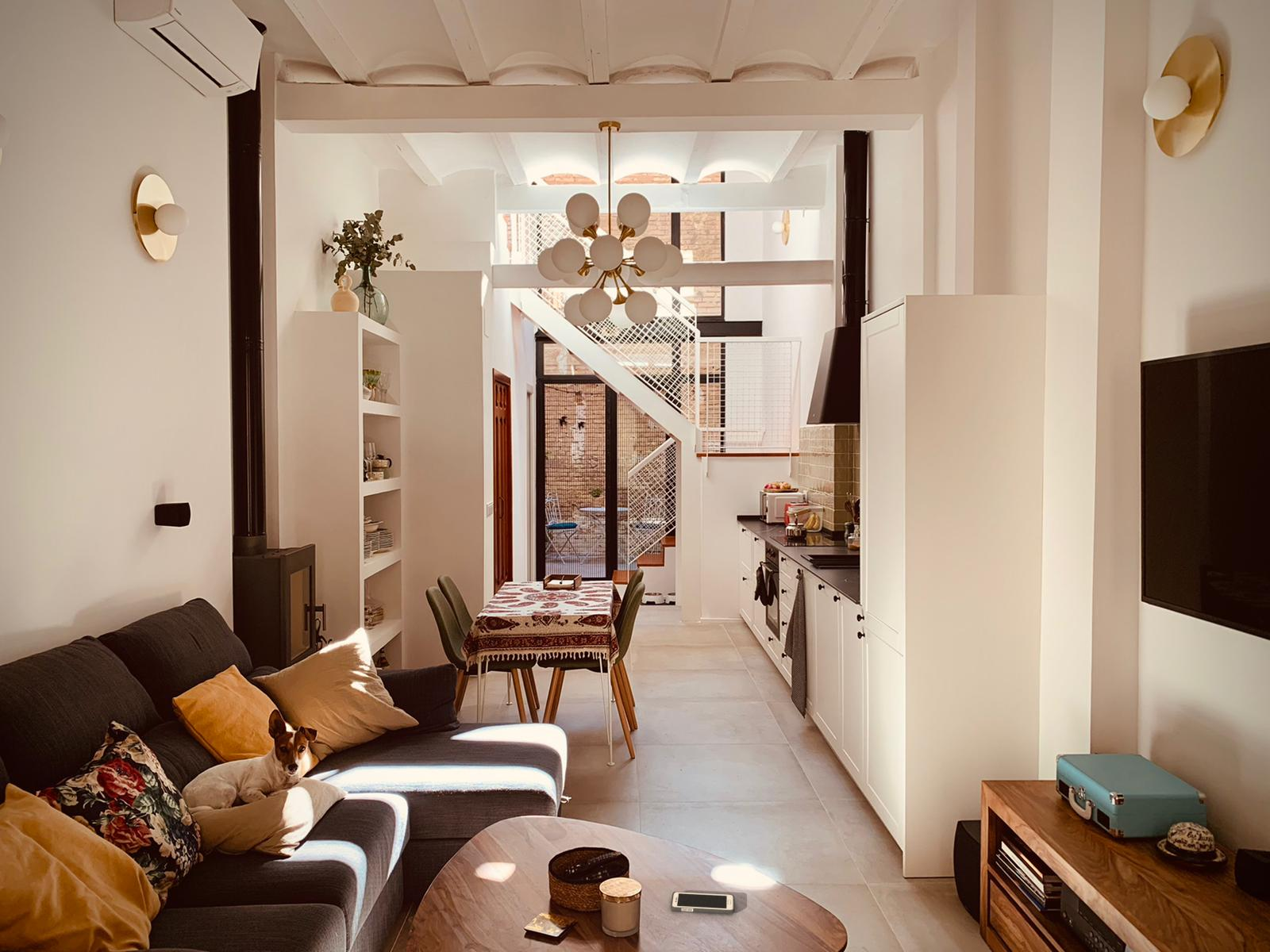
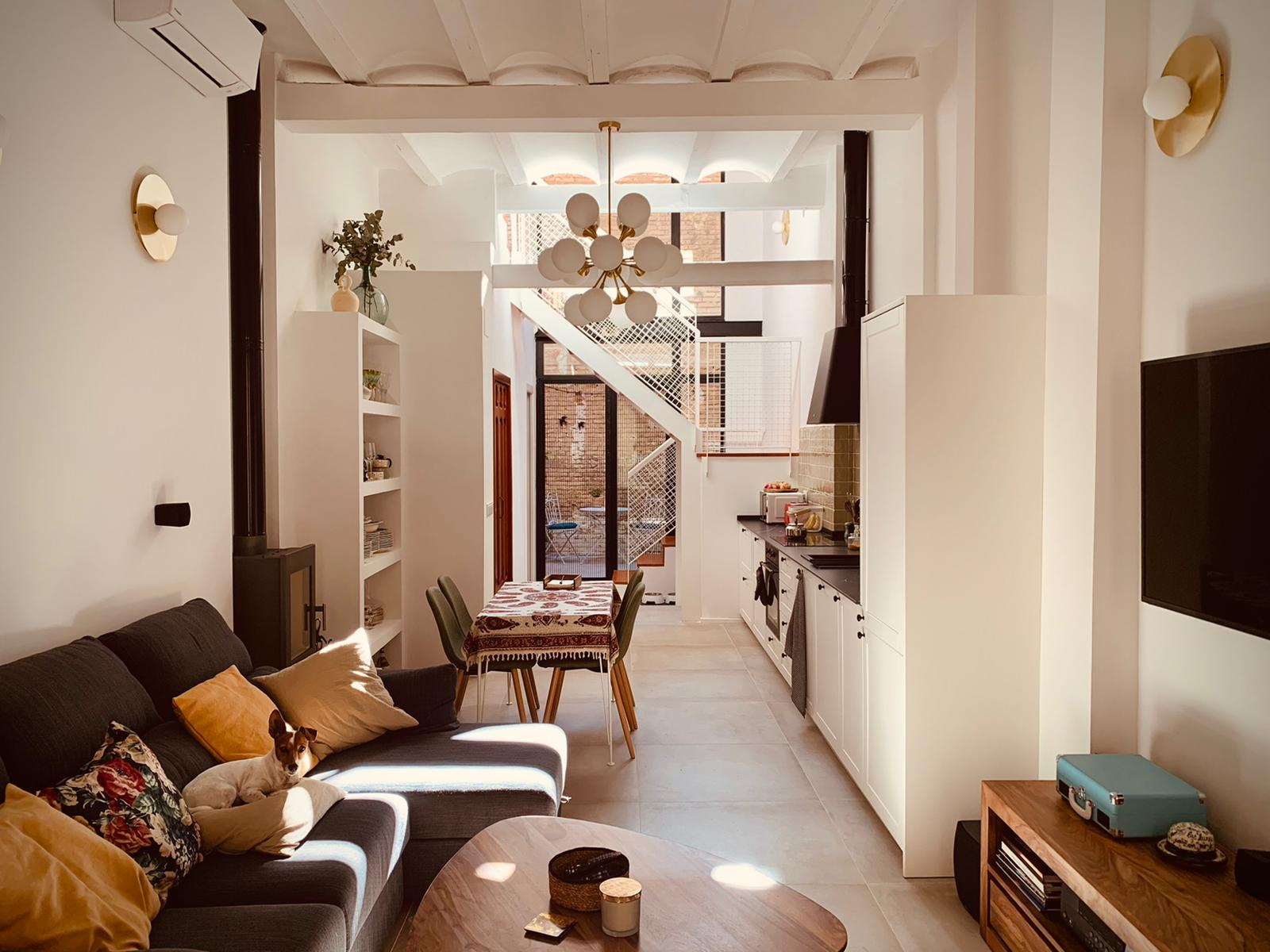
- cell phone [670,891,735,914]
